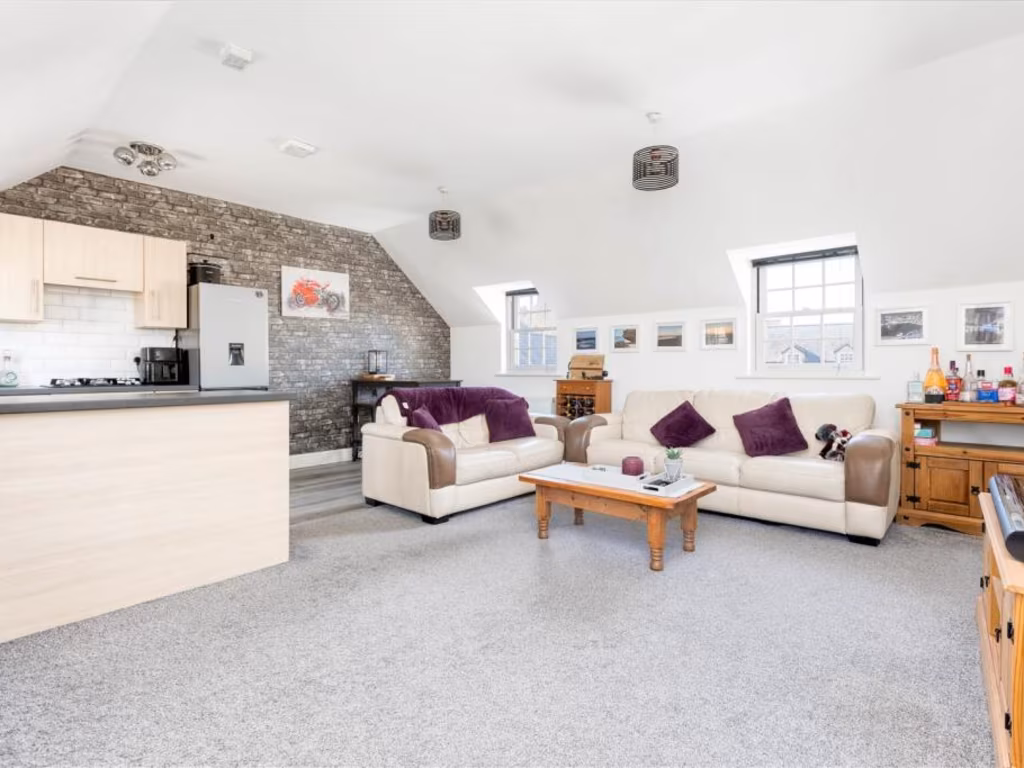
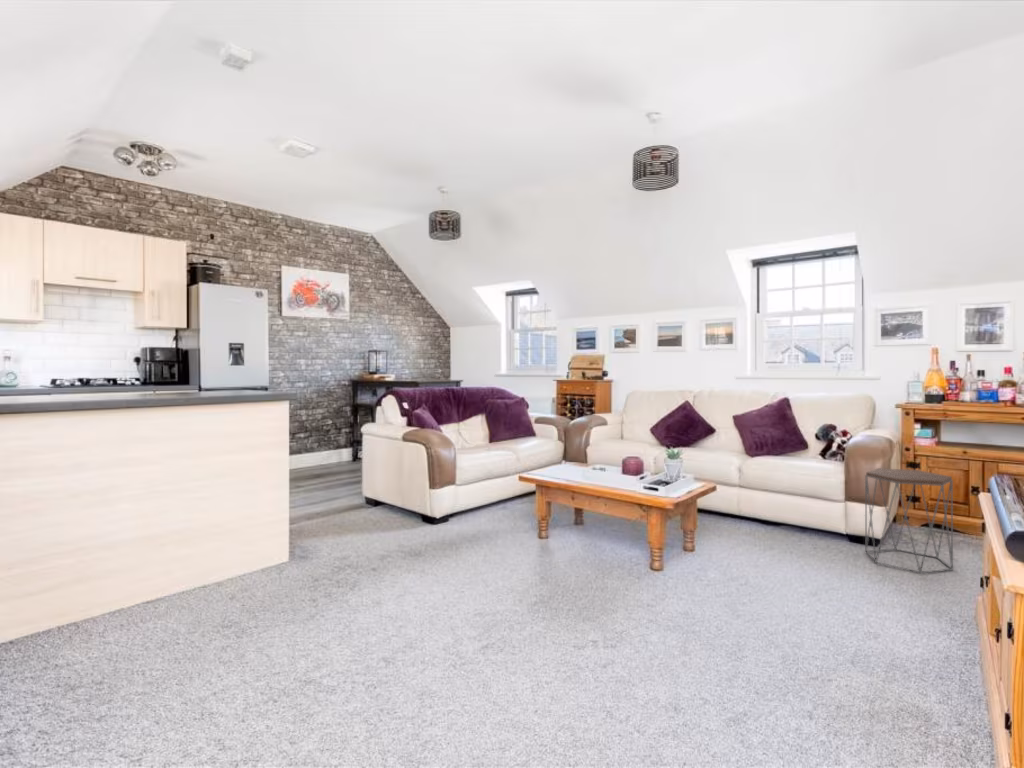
+ side table [864,467,954,574]
